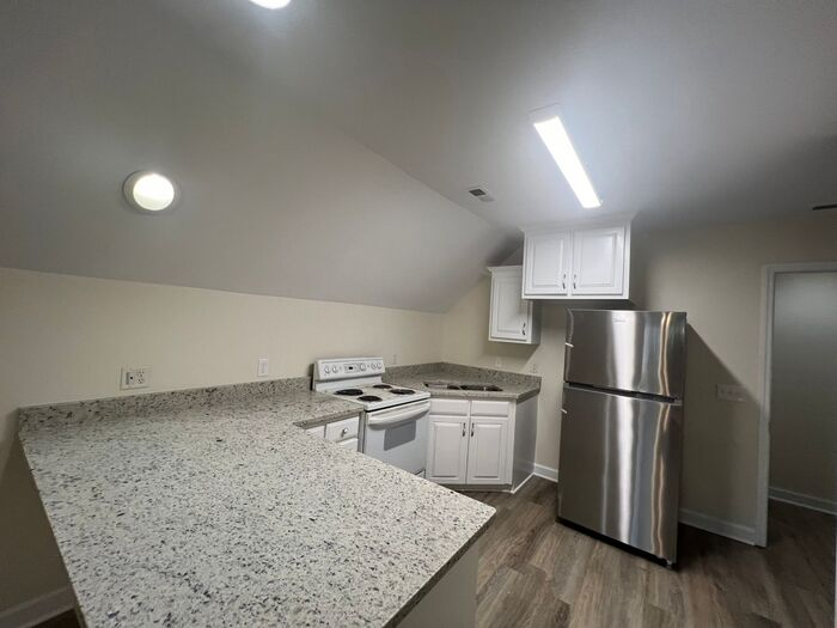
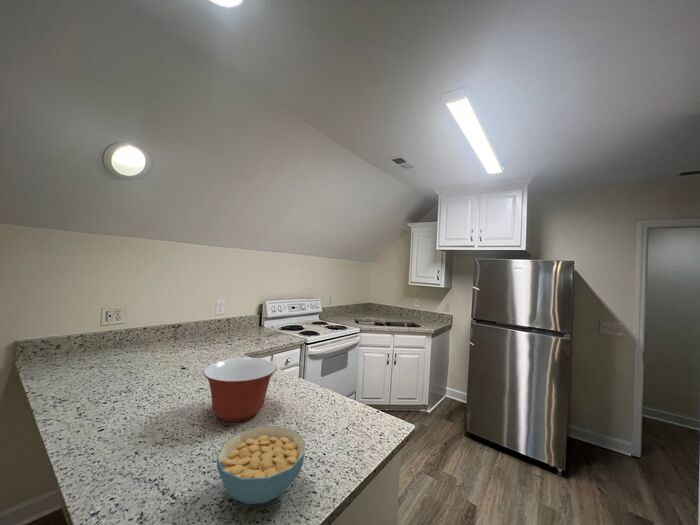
+ cereal bowl [216,425,306,505]
+ mixing bowl [202,357,278,422]
